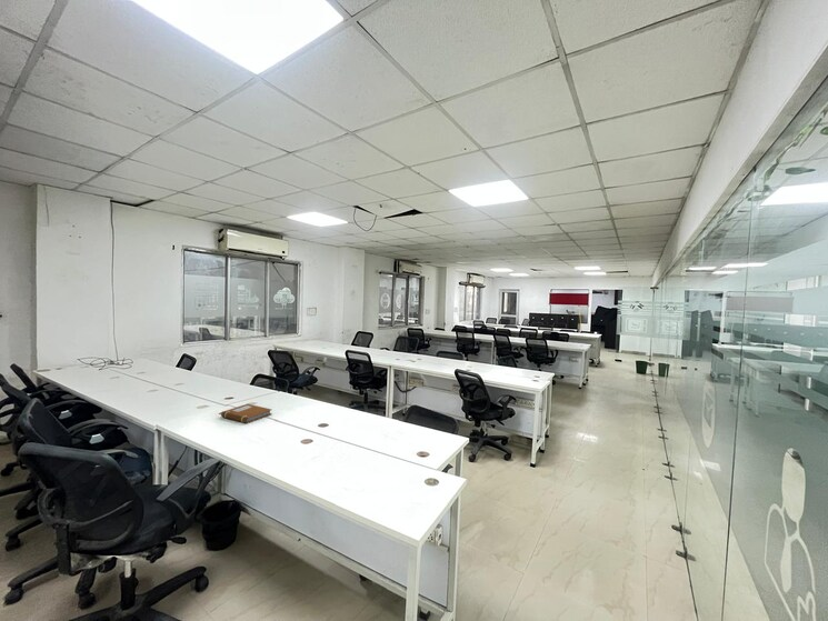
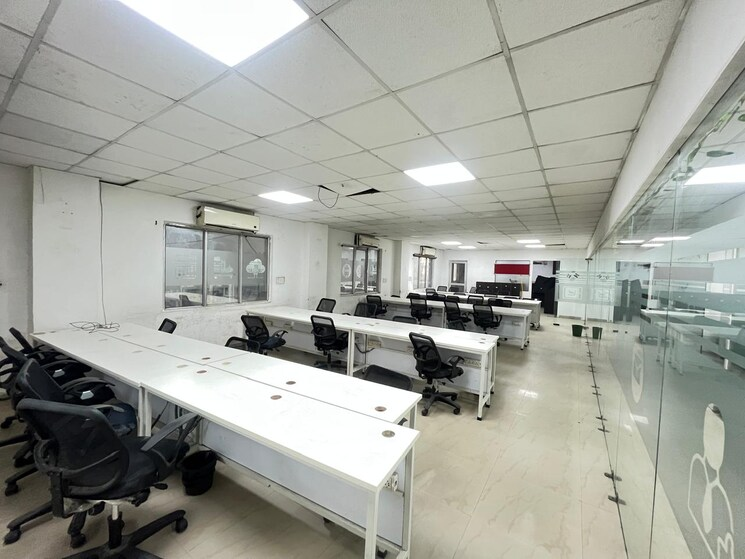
- notebook [220,403,273,424]
